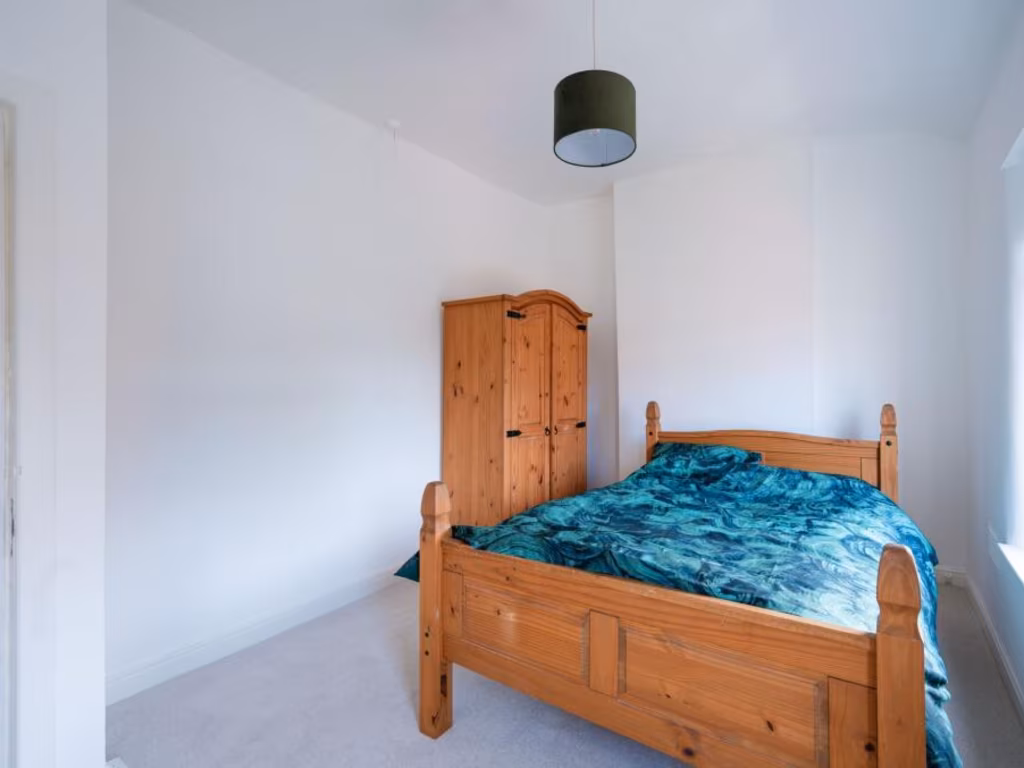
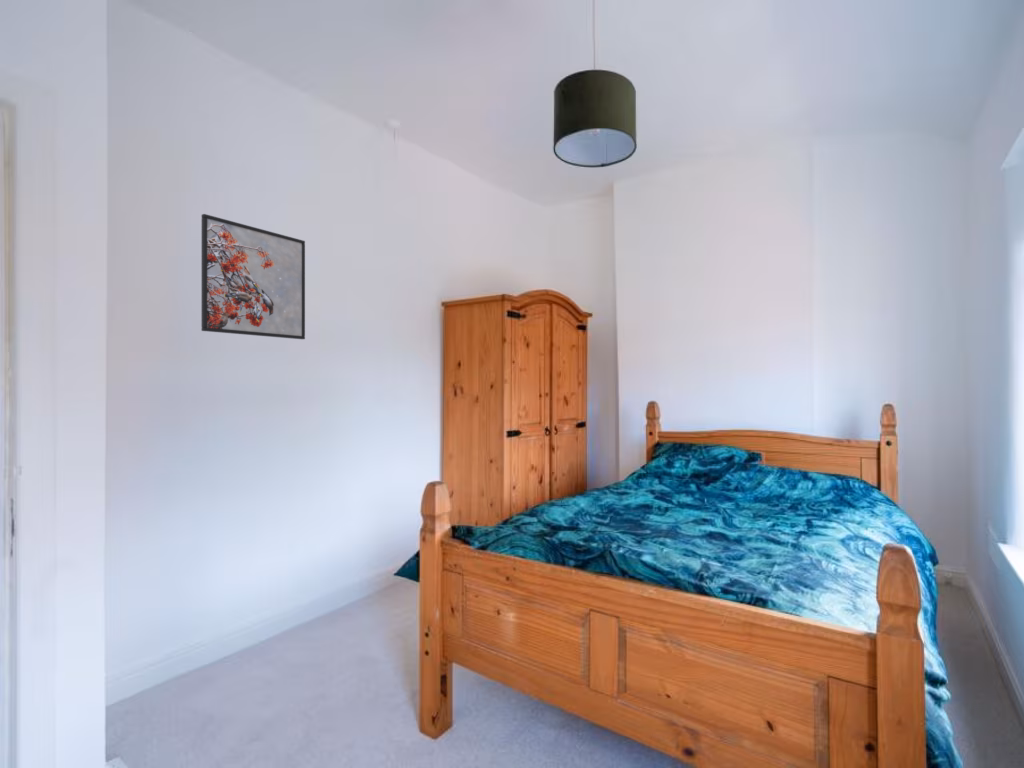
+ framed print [201,213,306,340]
